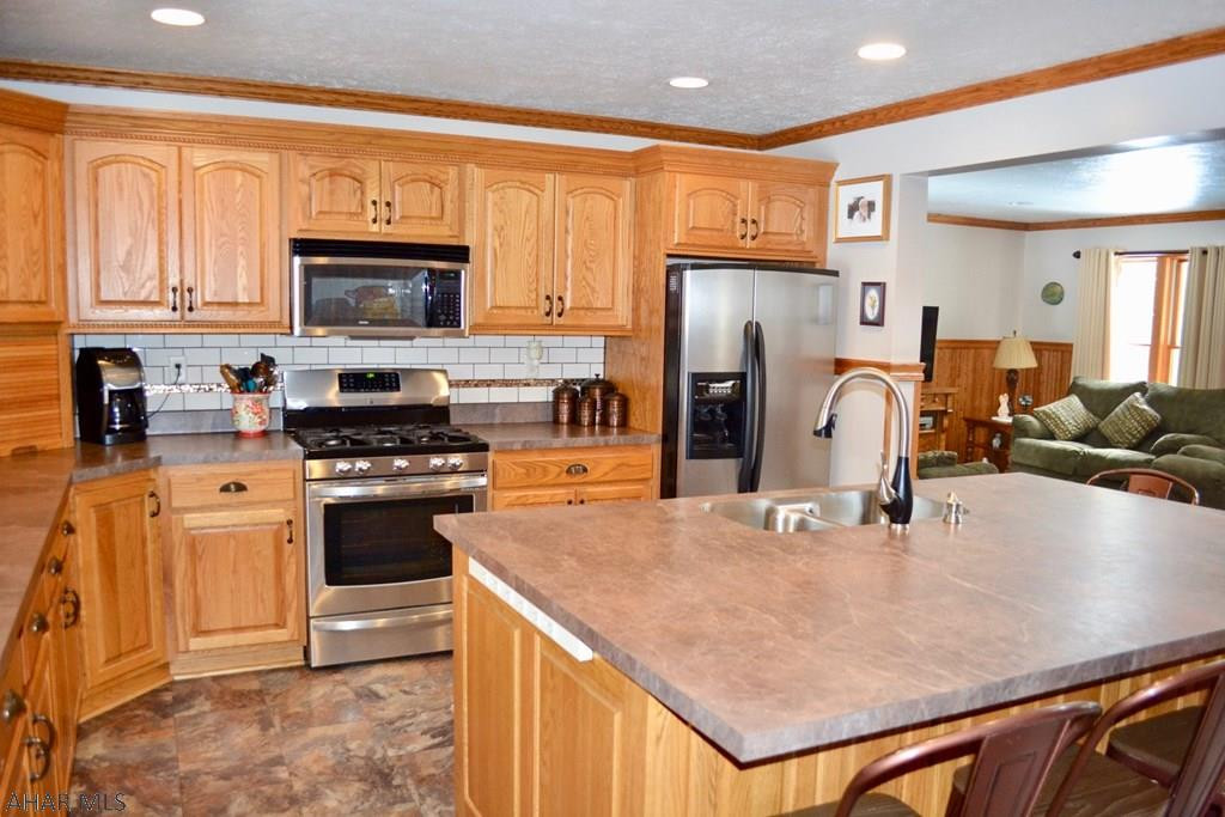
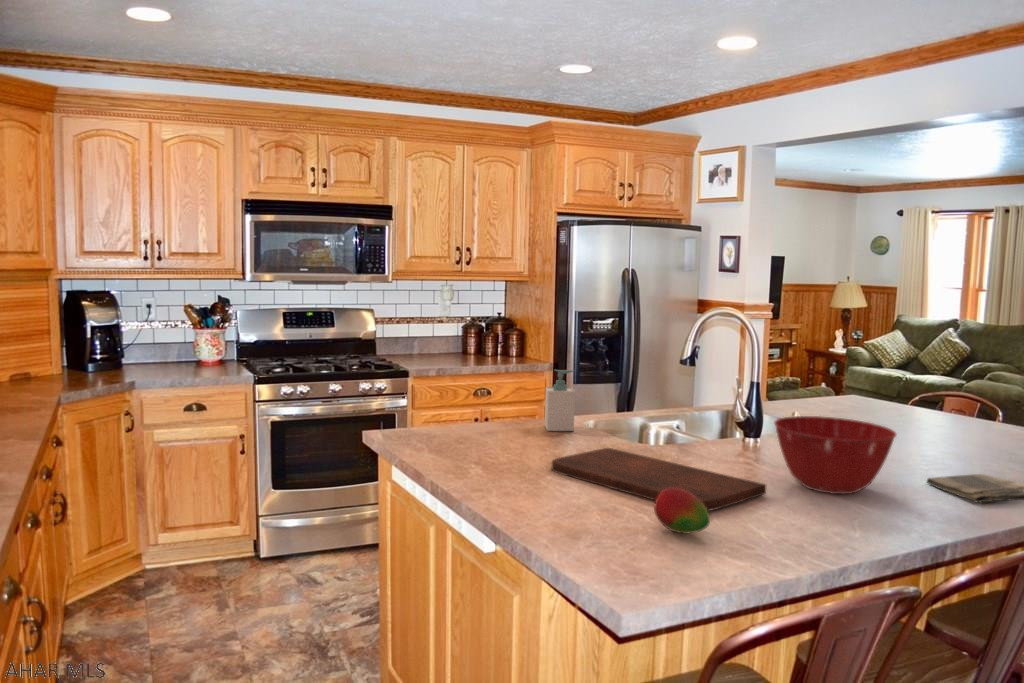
+ dish towel [925,473,1024,504]
+ cutting board [551,447,767,512]
+ soap bottle [544,369,576,432]
+ fruit [653,487,711,535]
+ mixing bowl [773,415,898,495]
